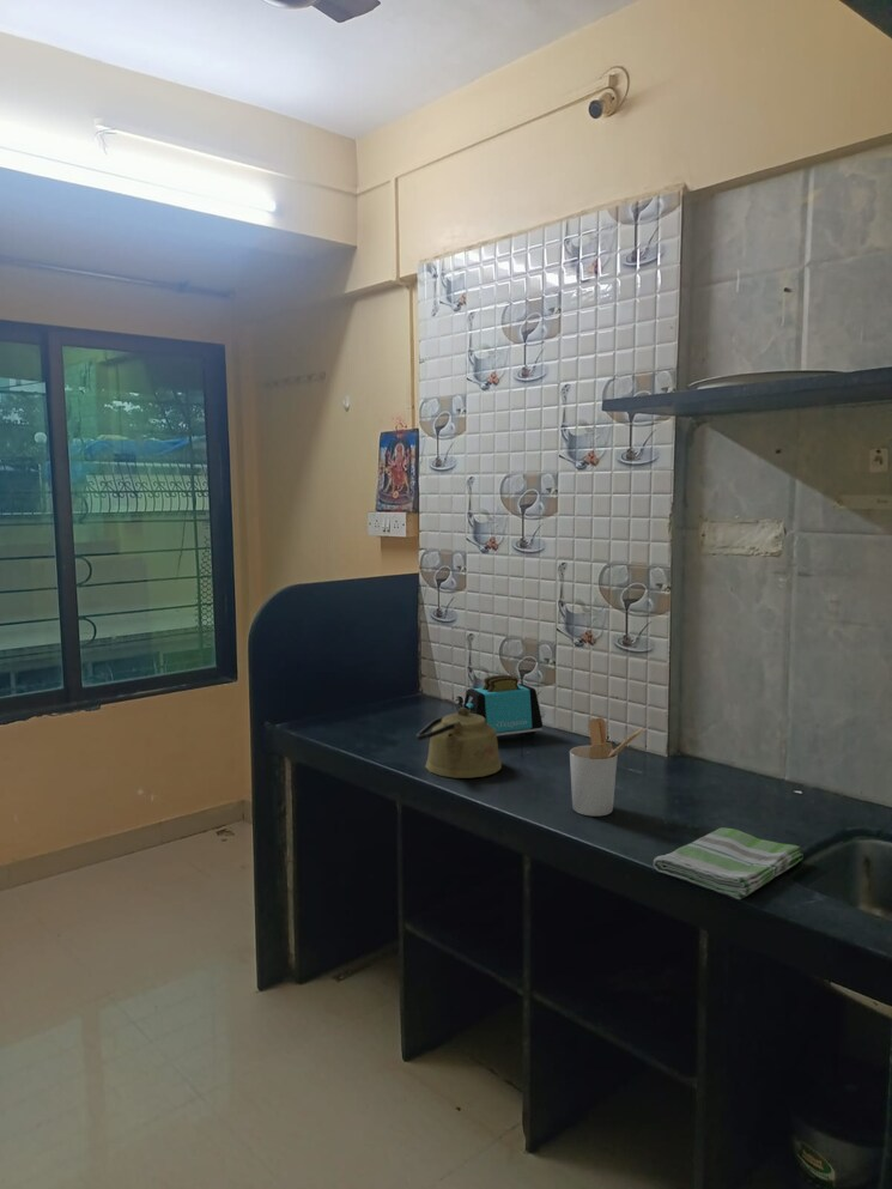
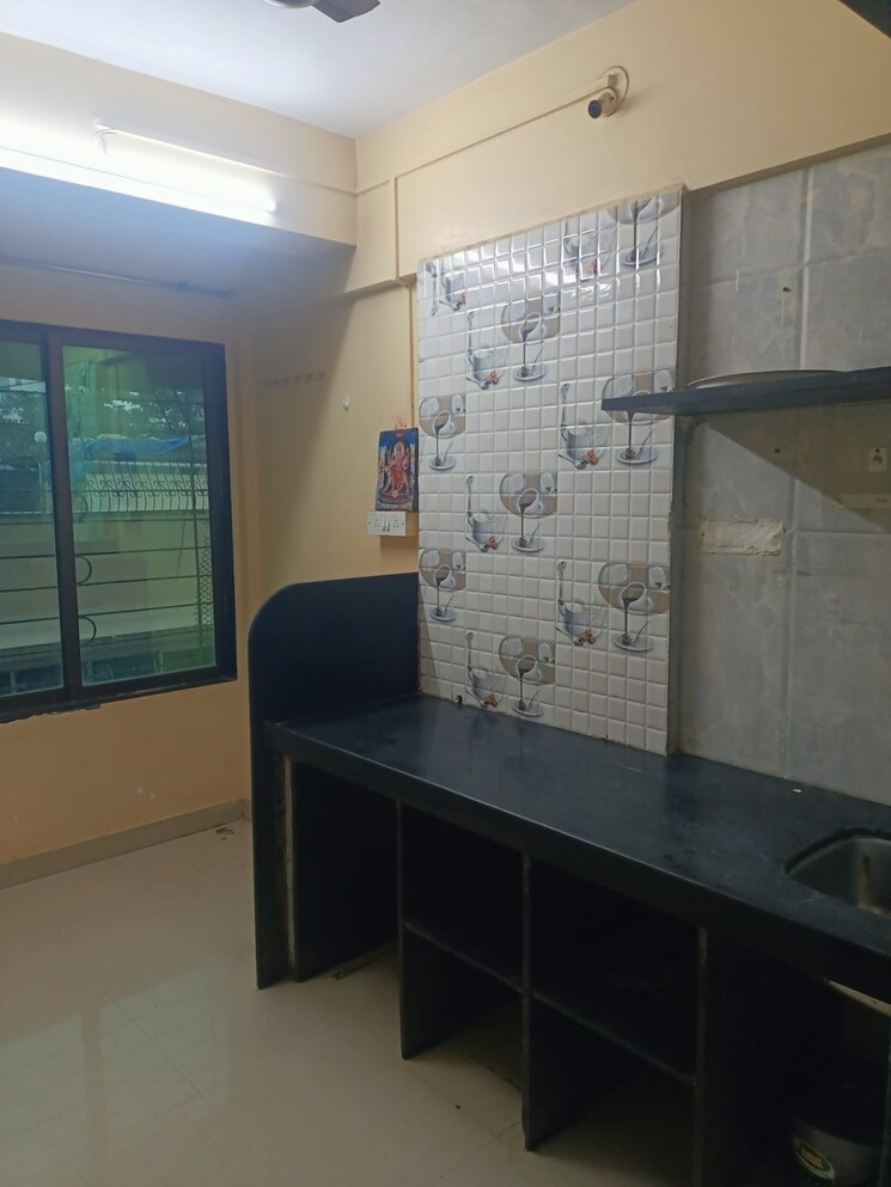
- toaster [462,674,544,739]
- dish towel [653,826,805,900]
- kettle [415,706,503,779]
- utensil holder [569,717,644,818]
